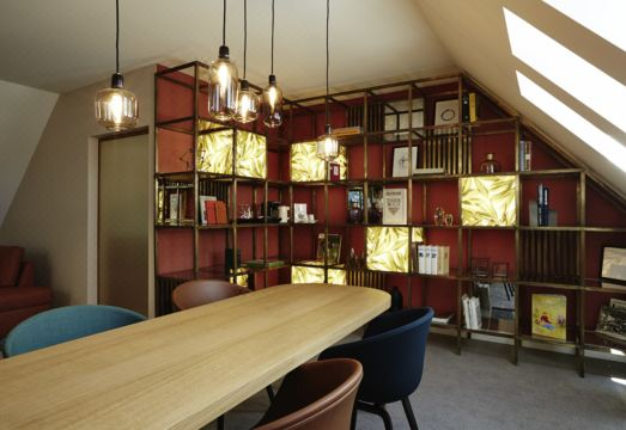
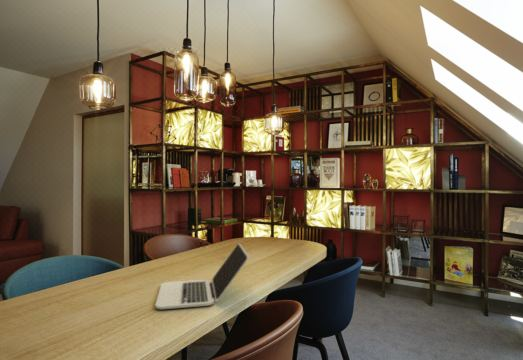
+ laptop [154,242,250,310]
